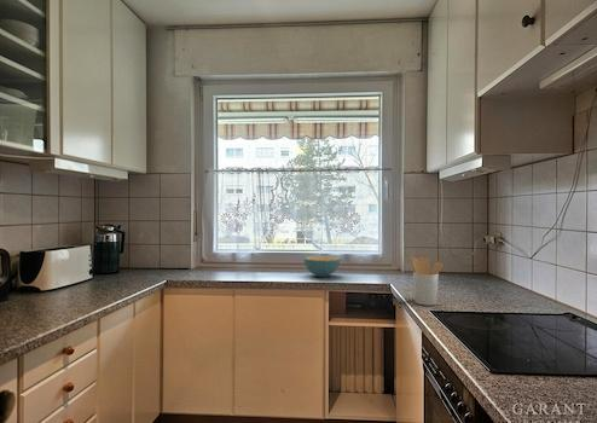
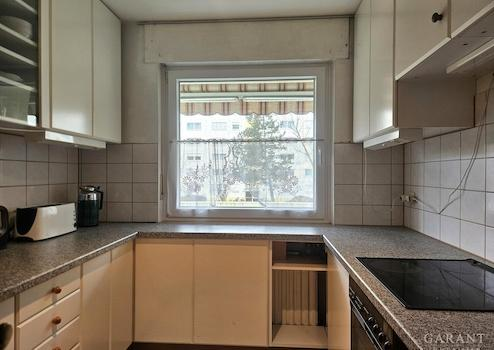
- cereal bowl [303,255,341,278]
- utensil holder [411,256,444,307]
